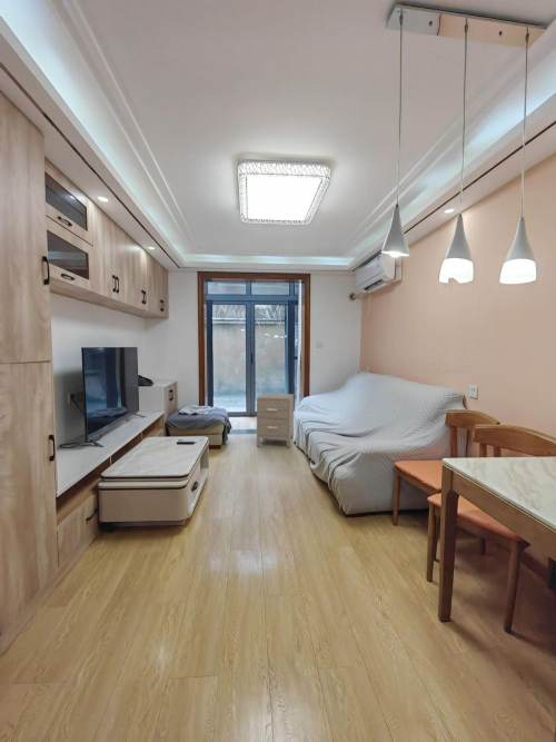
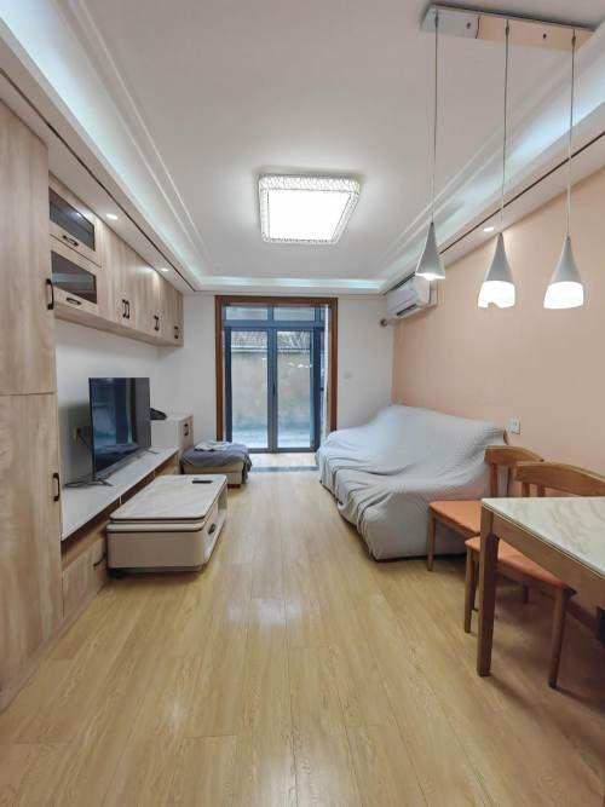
- nightstand [256,393,295,449]
